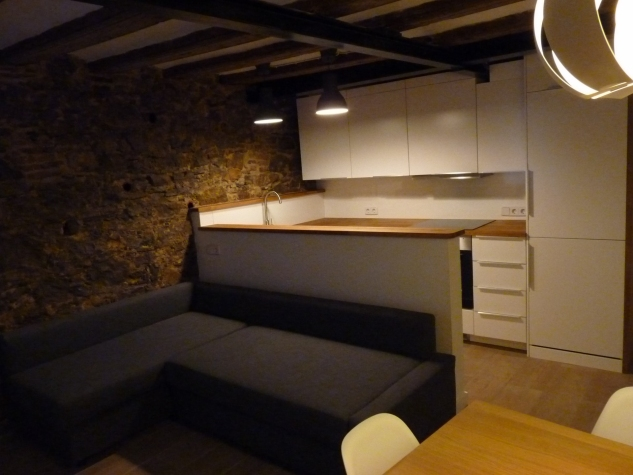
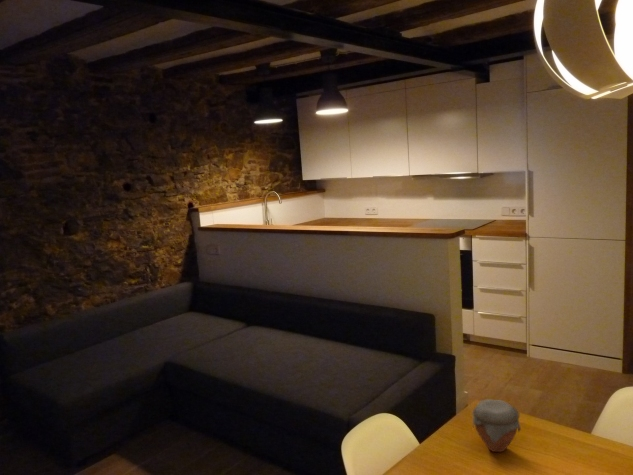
+ jar [471,398,522,453]
